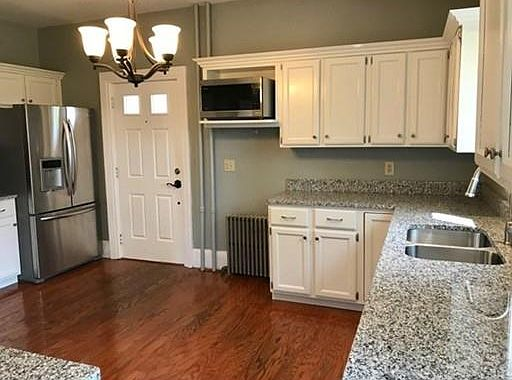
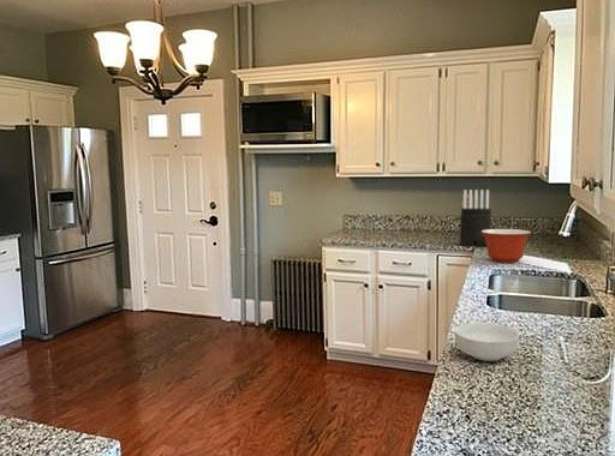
+ cereal bowl [454,322,520,362]
+ knife block [459,188,492,247]
+ mixing bowl [482,228,532,264]
